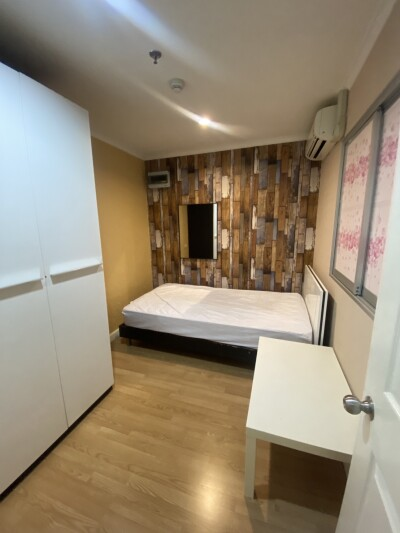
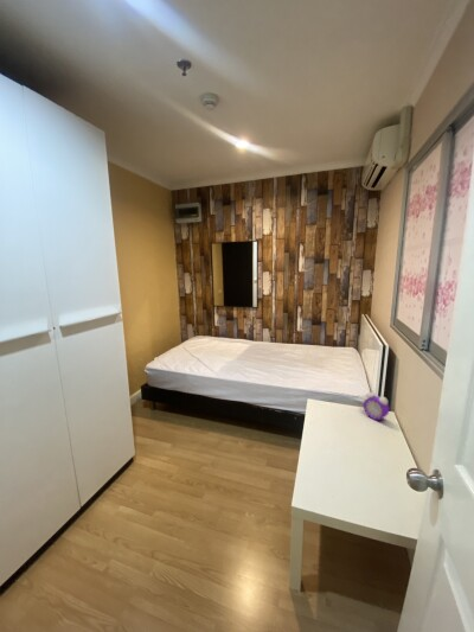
+ alarm clock [363,390,391,421]
